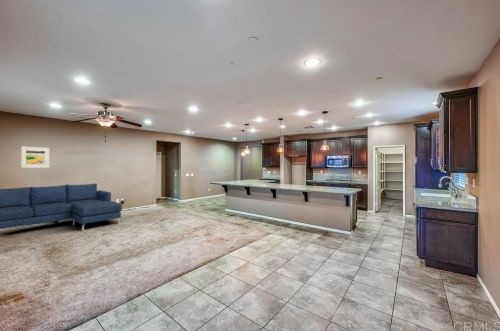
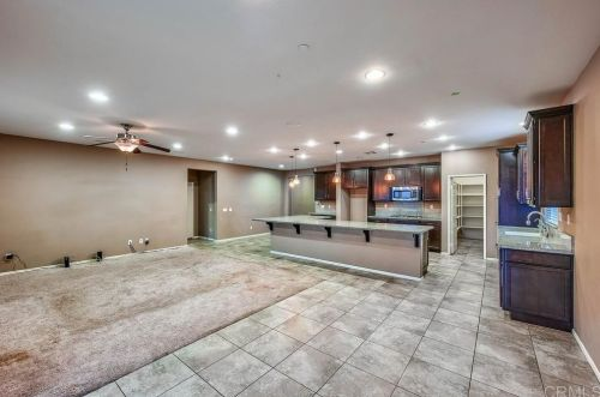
- sofa [0,182,123,232]
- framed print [20,146,50,168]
